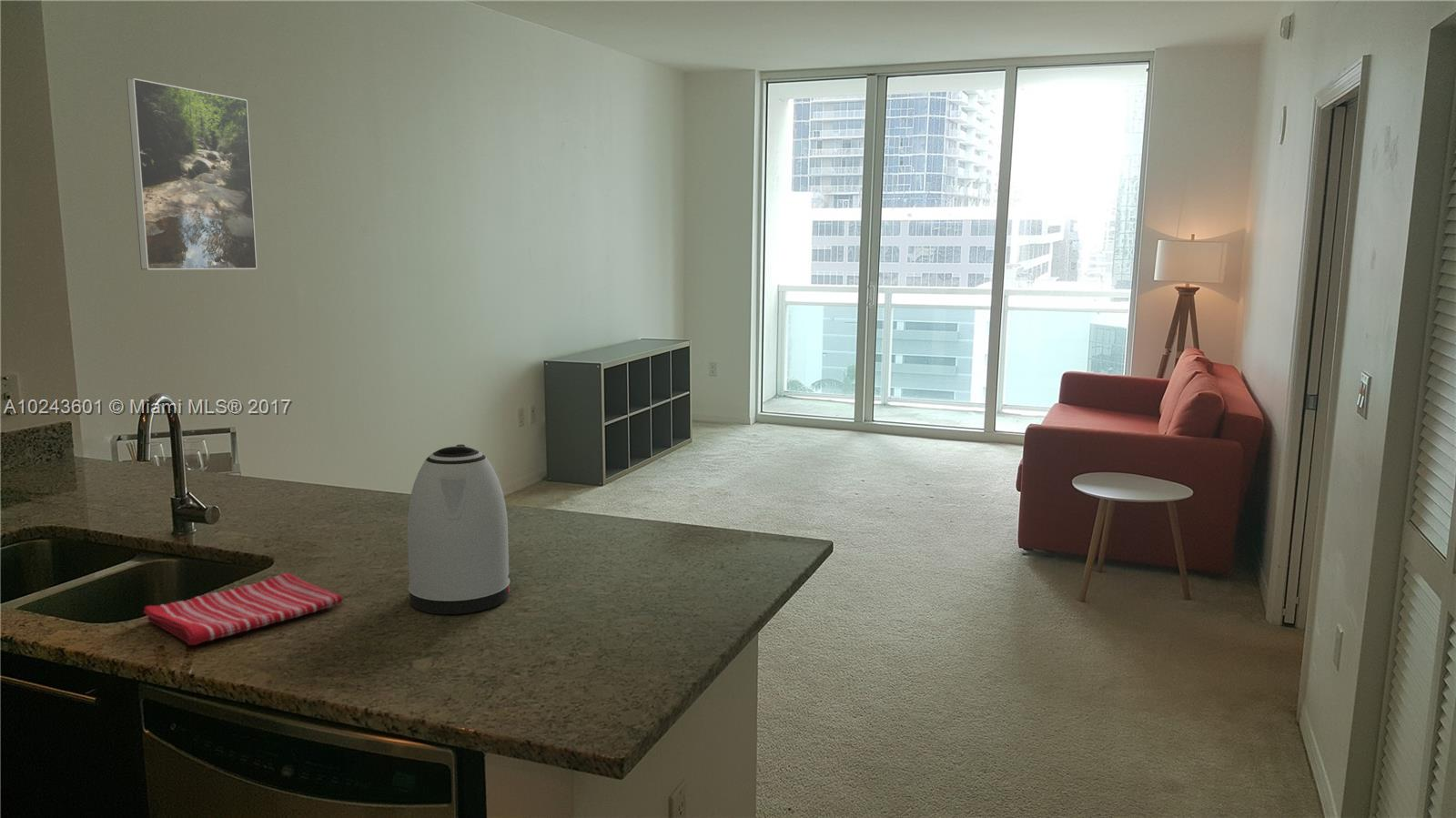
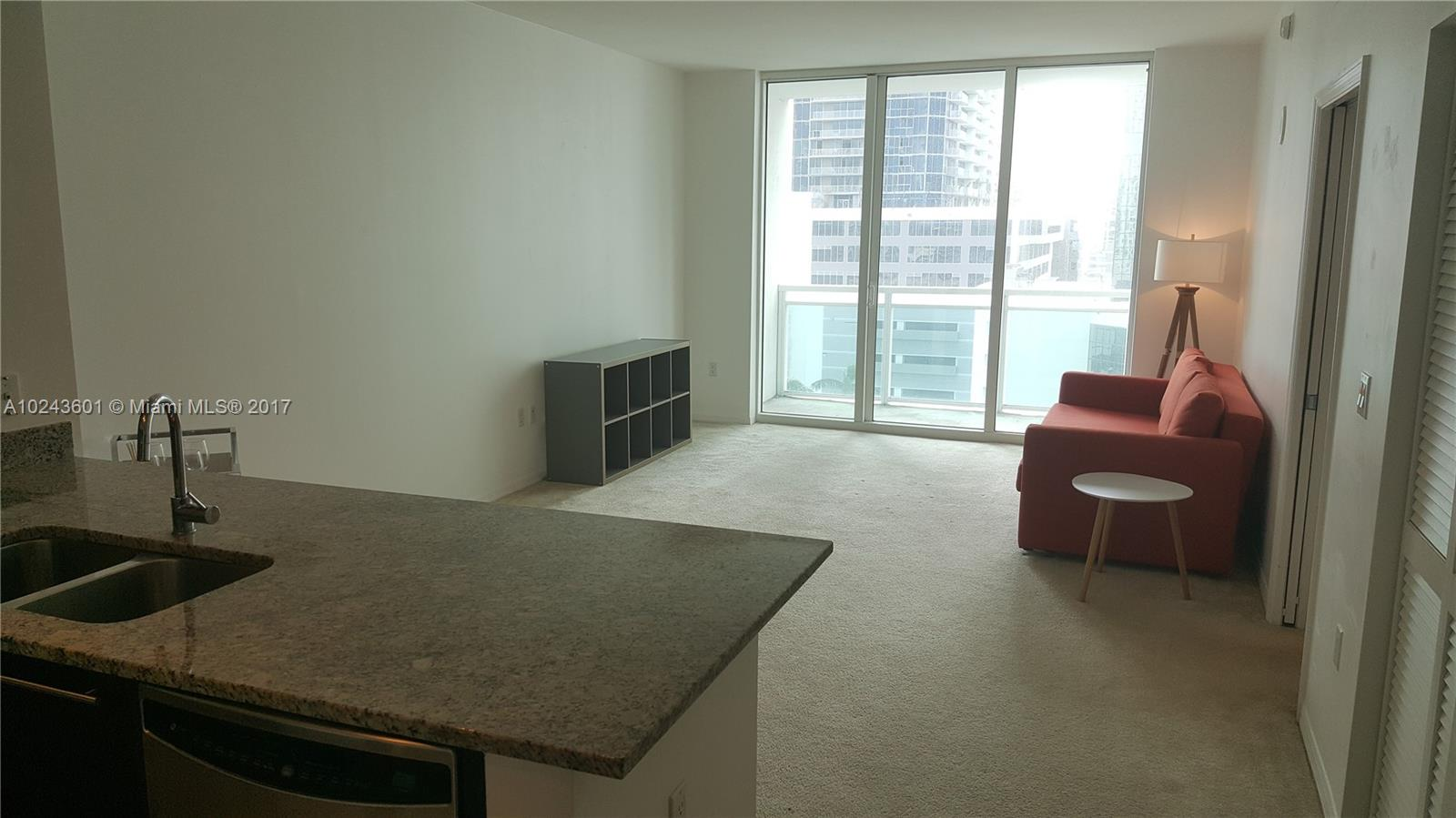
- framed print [126,77,258,270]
- dish towel [142,571,344,646]
- kettle [407,444,511,615]
